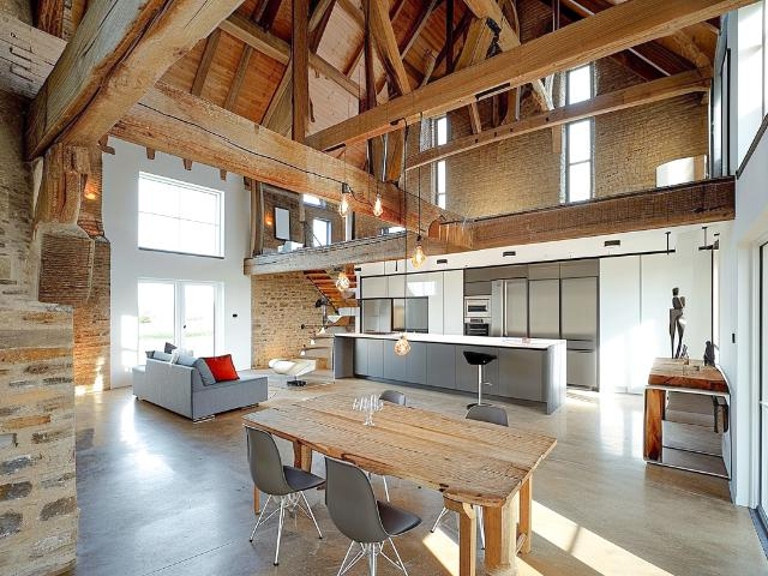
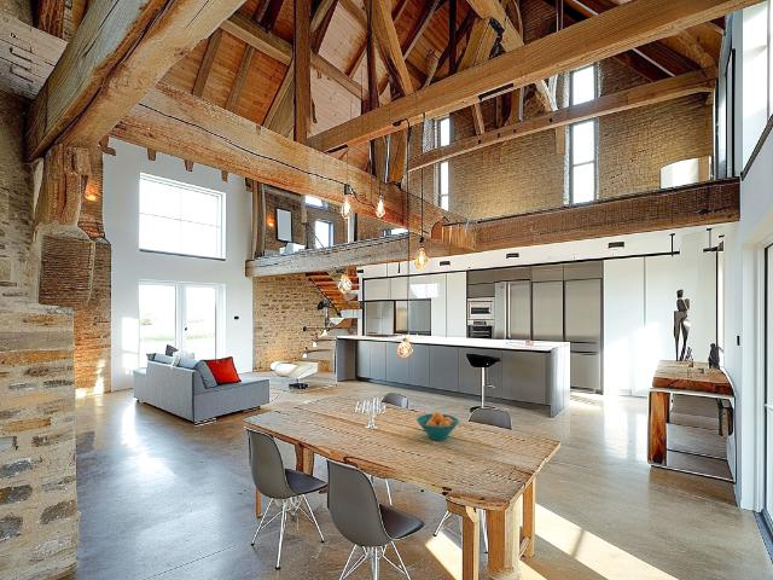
+ fruit bowl [415,411,460,441]
